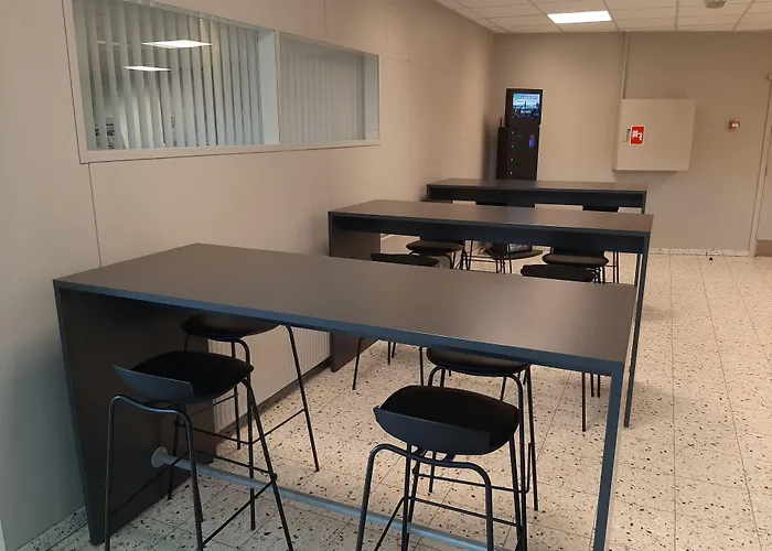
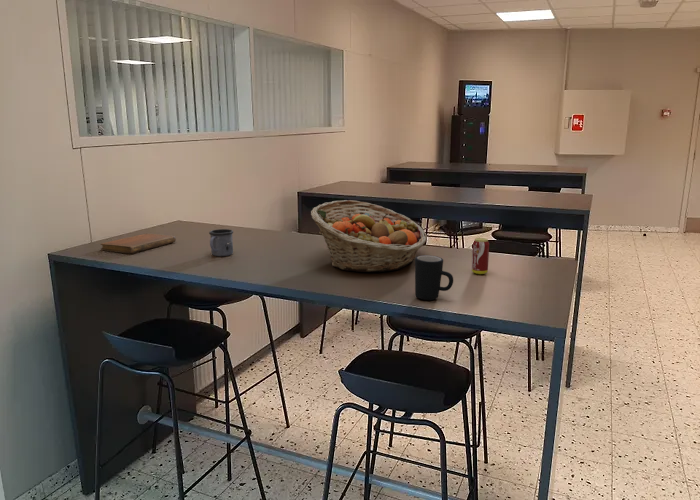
+ fruit basket [310,199,428,273]
+ beverage can [471,237,490,275]
+ mug [414,254,454,301]
+ mug [208,228,234,257]
+ notebook [100,233,177,254]
